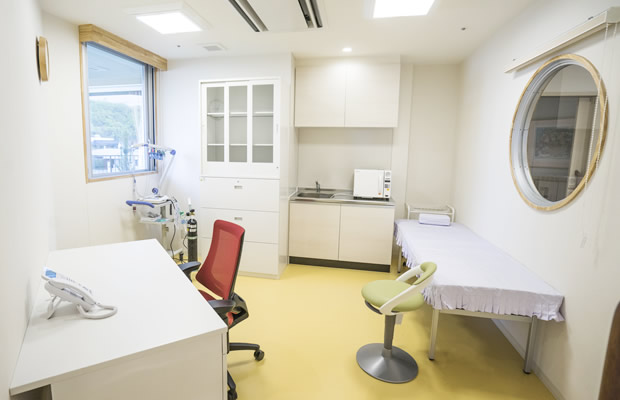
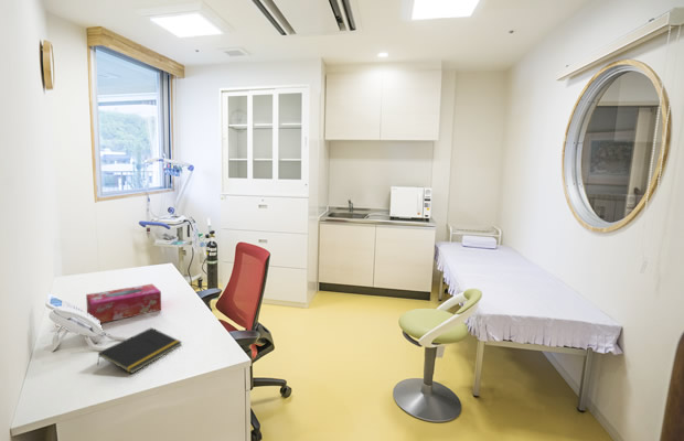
+ notepad [96,326,183,375]
+ tissue box [85,283,162,324]
